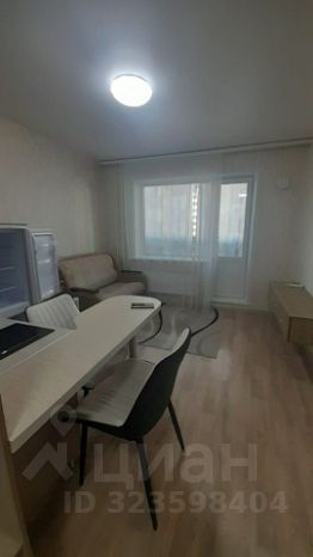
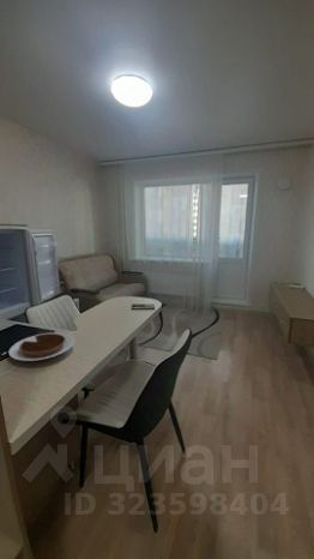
+ chocolate tart [7,331,77,362]
